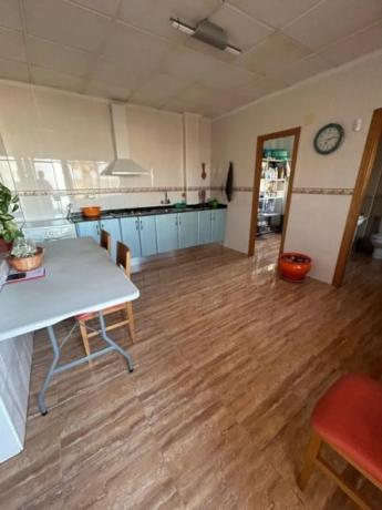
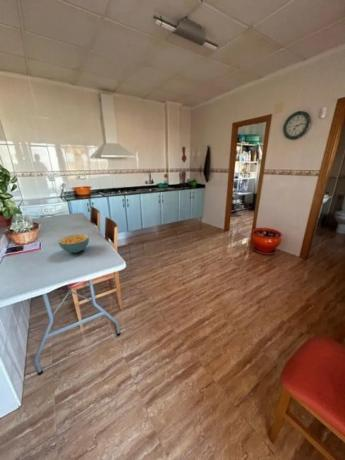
+ cereal bowl [57,233,90,254]
